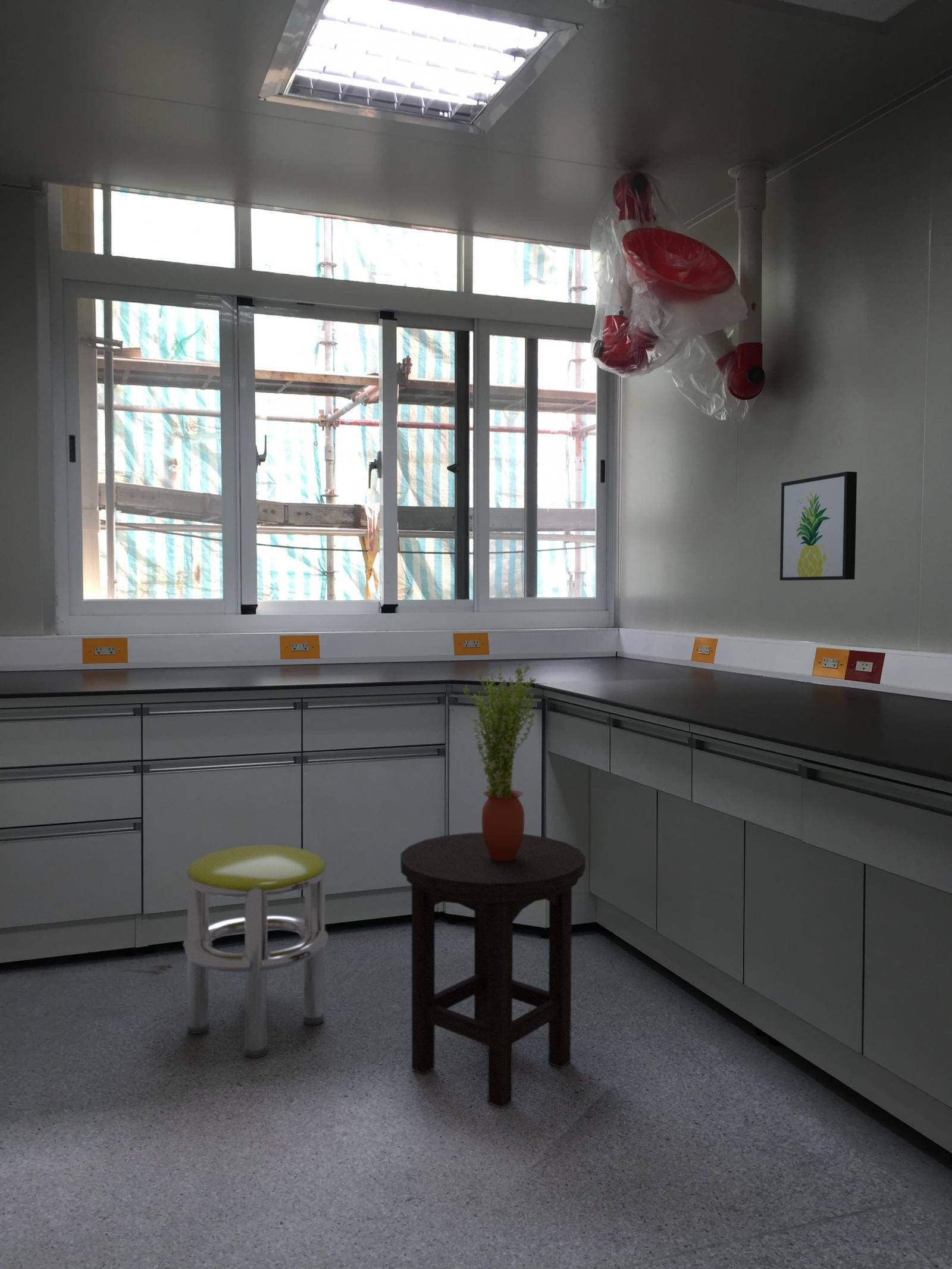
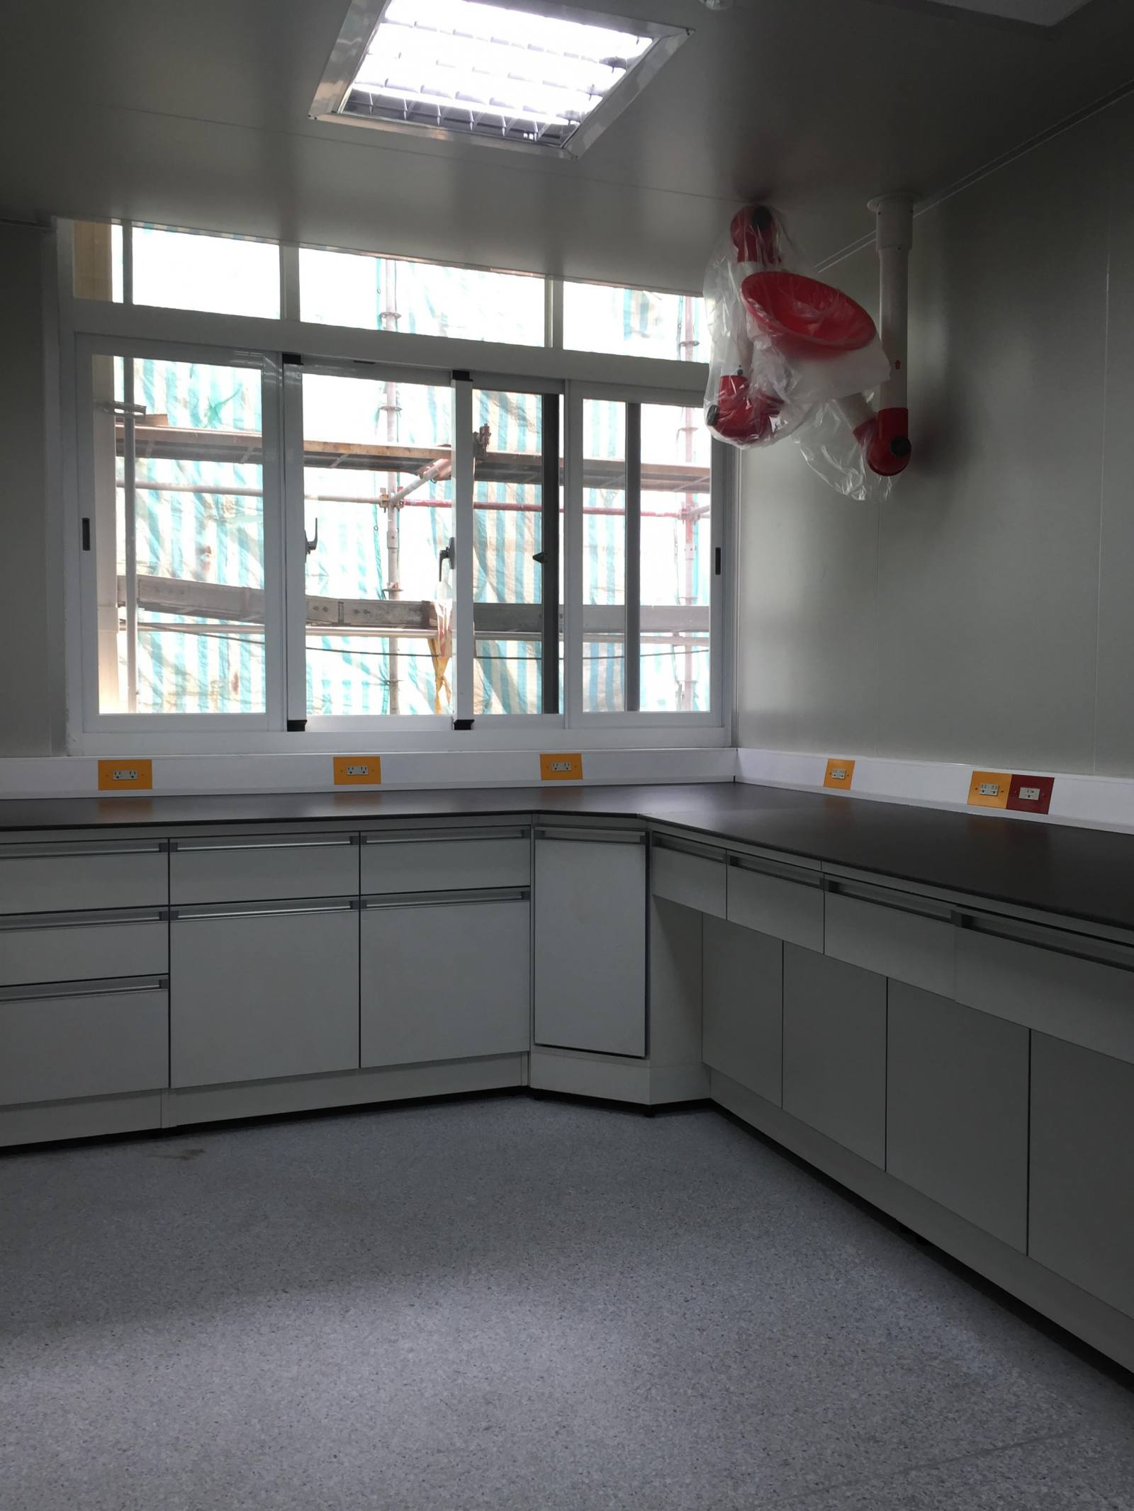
- potted plant [462,663,537,861]
- stool [400,832,586,1109]
- stool [182,844,329,1058]
- wall art [779,471,857,581]
